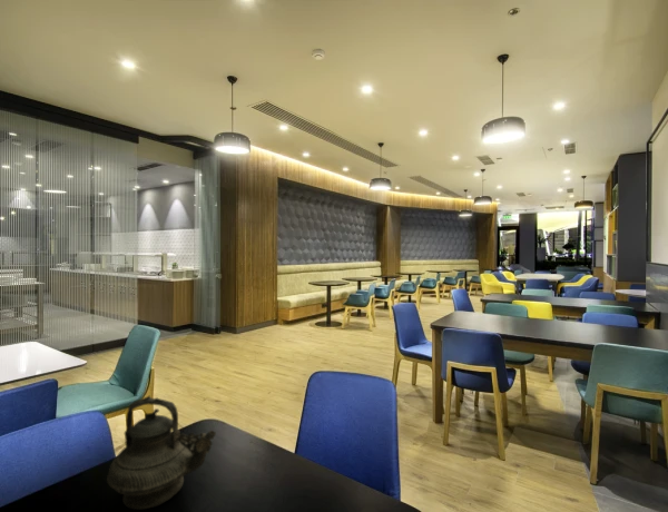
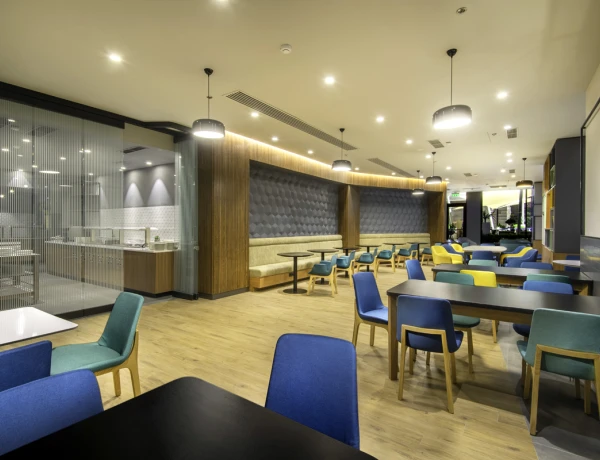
- teapot [106,395,217,511]
